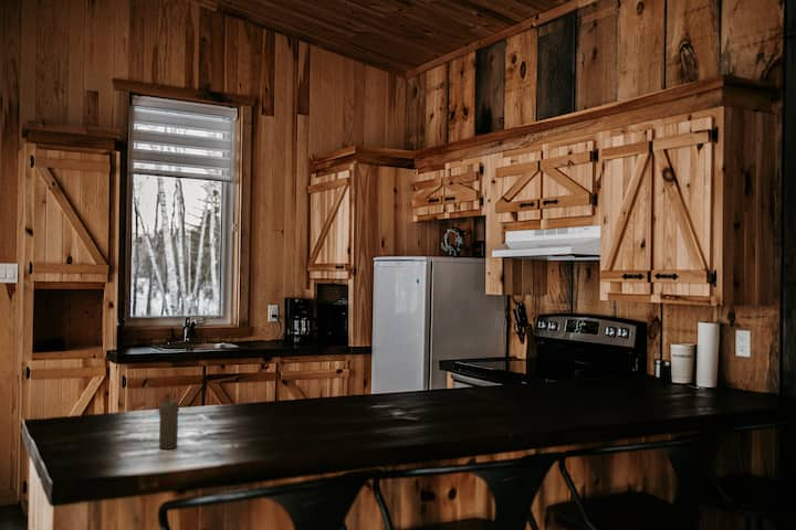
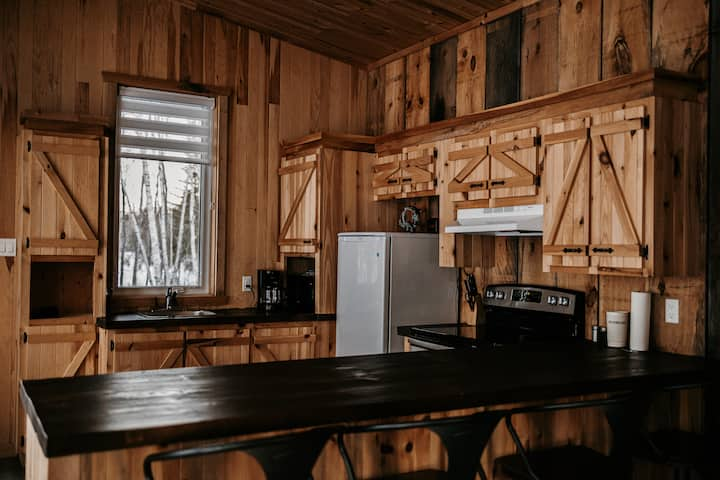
- candle [158,390,180,451]
